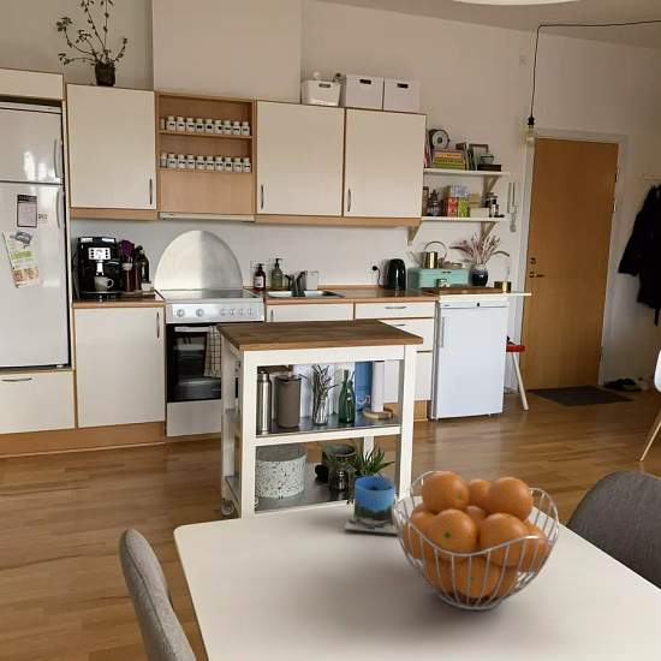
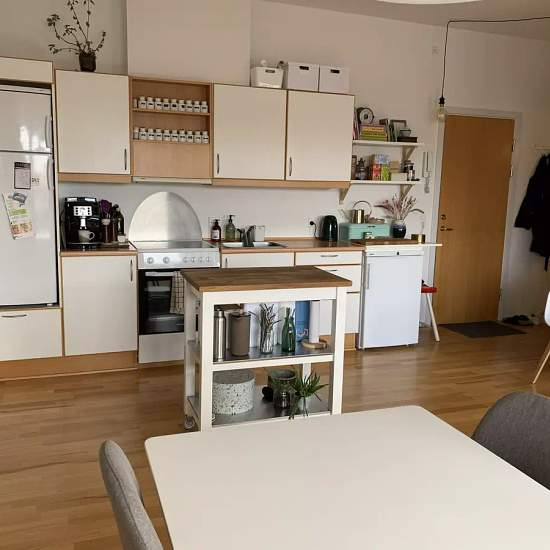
- fruit basket [392,470,560,612]
- mug [344,475,403,535]
